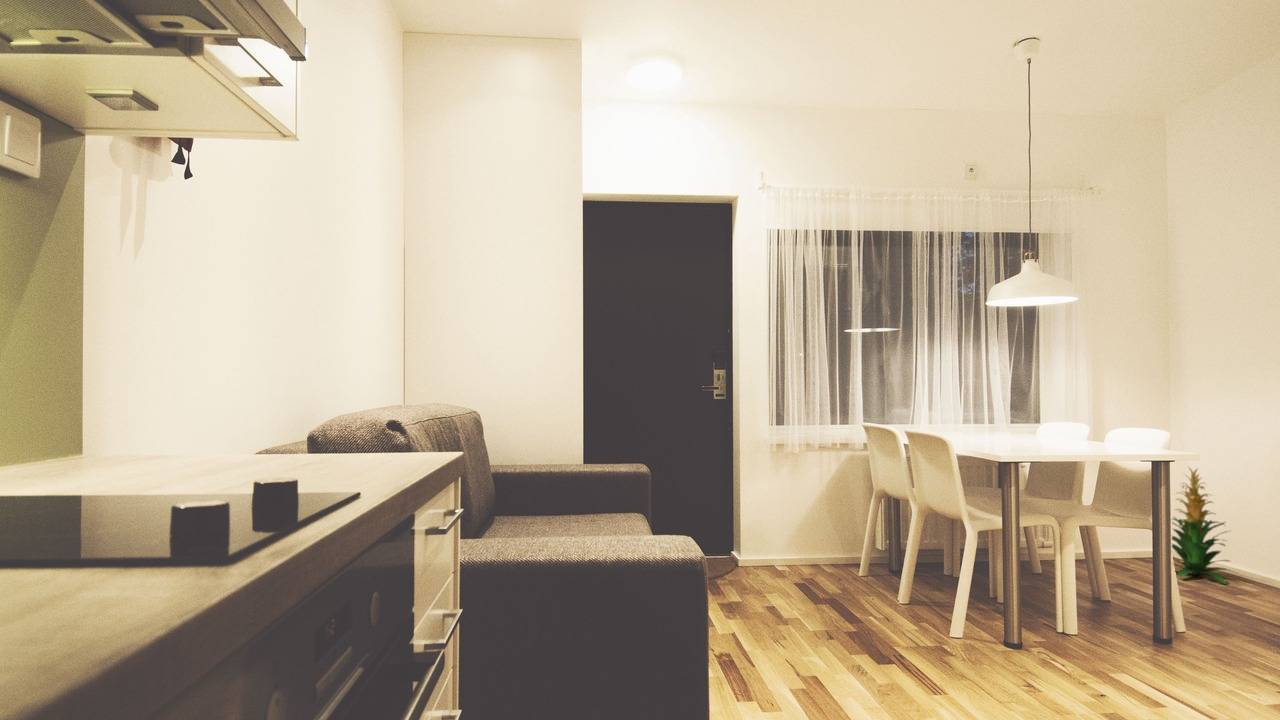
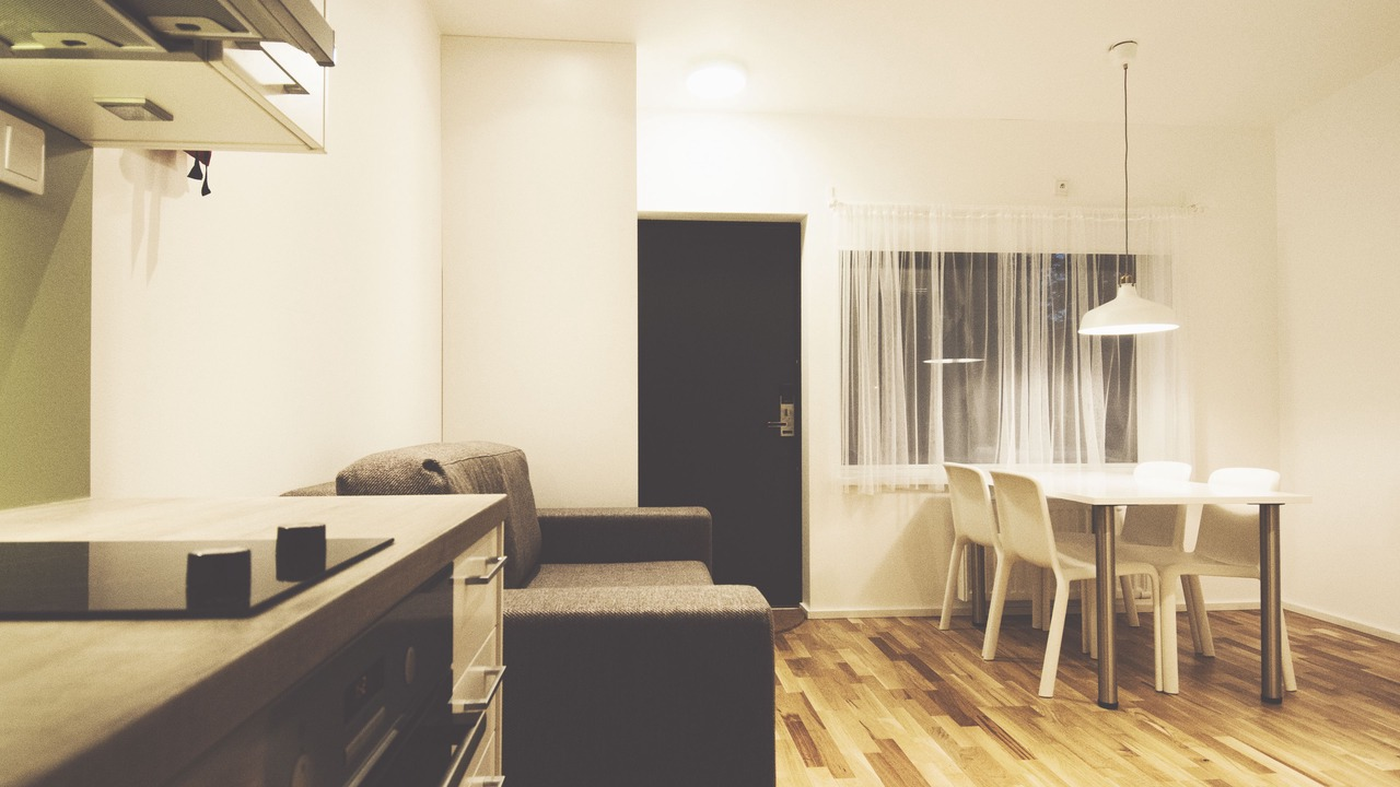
- indoor plant [1149,466,1238,585]
